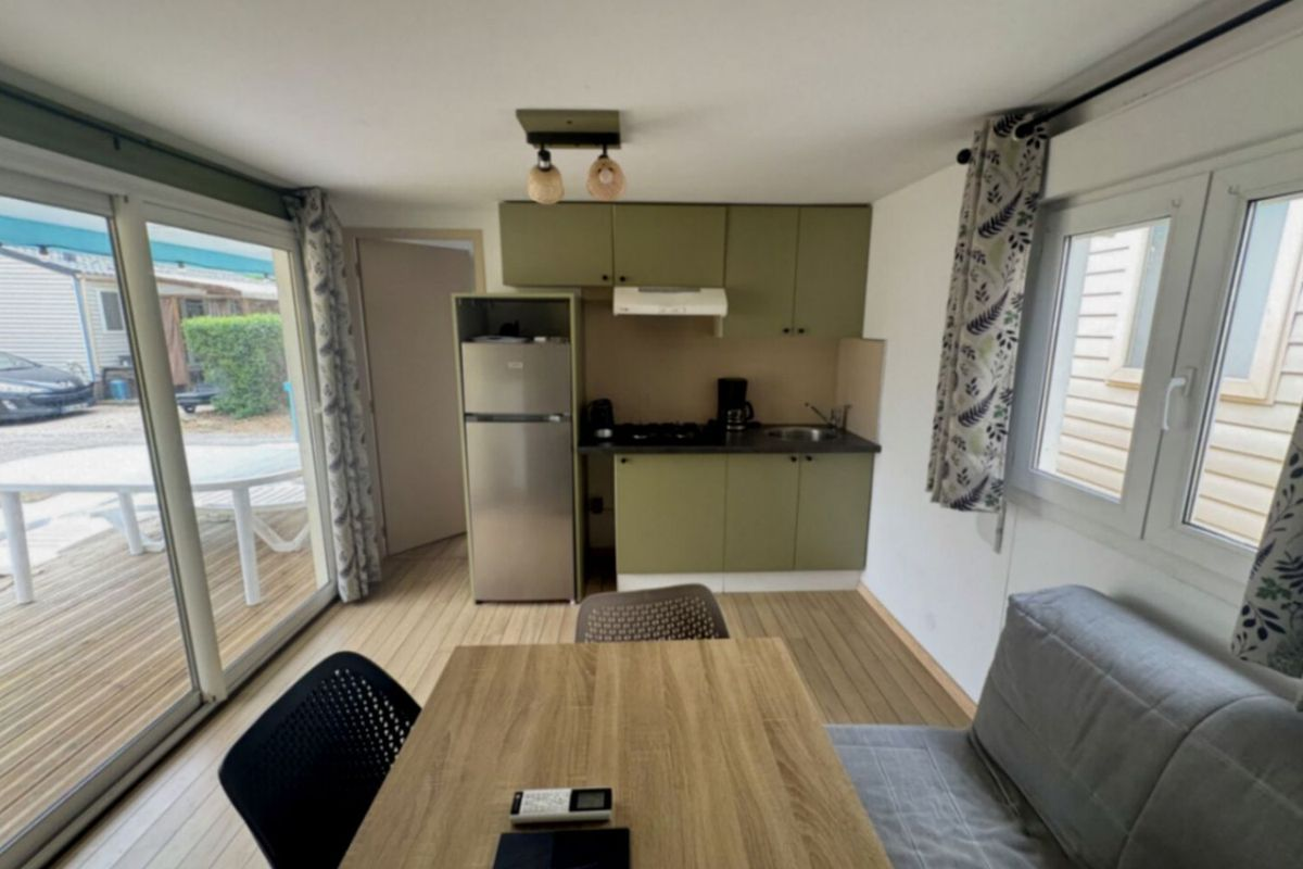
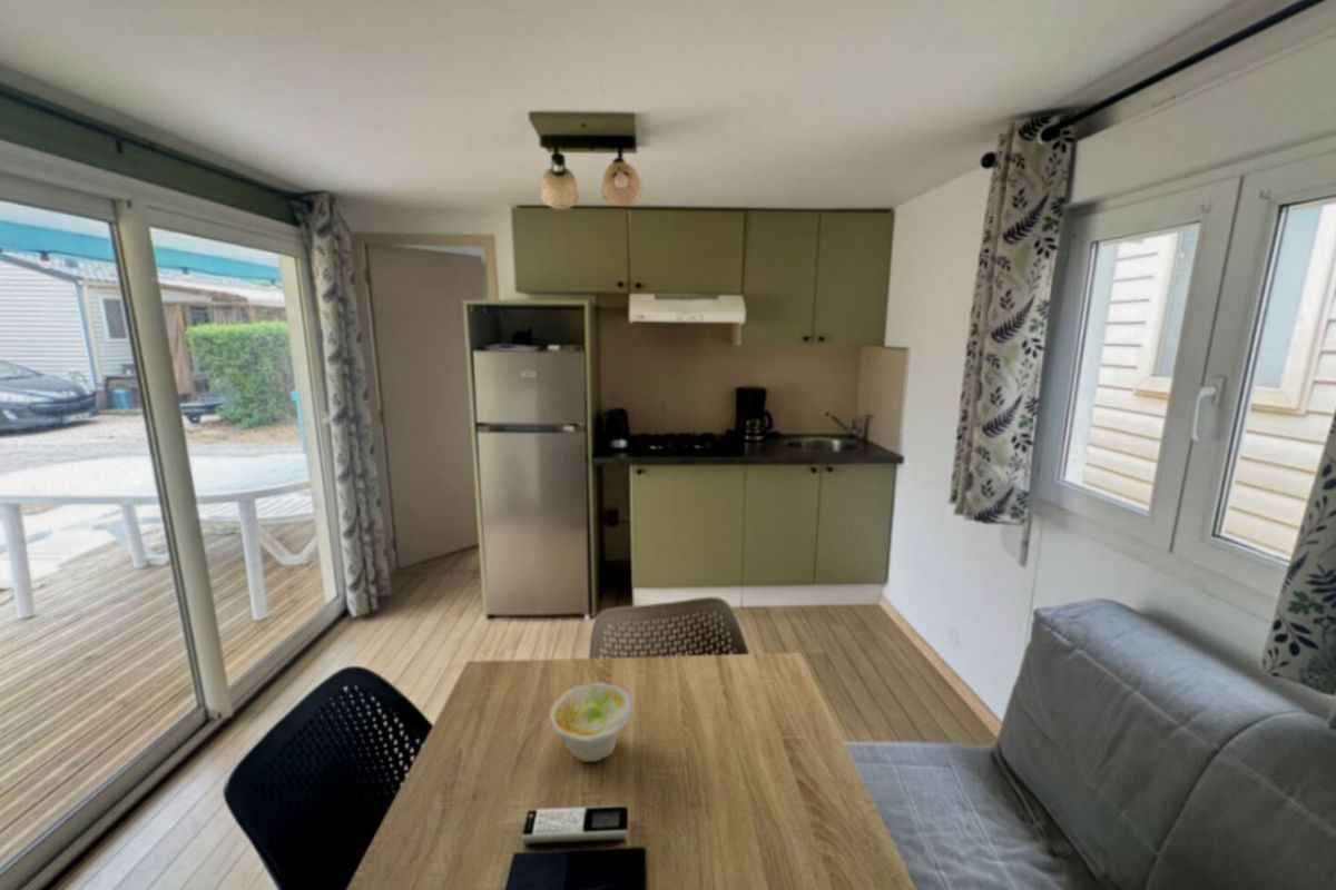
+ bowl [550,682,633,763]
